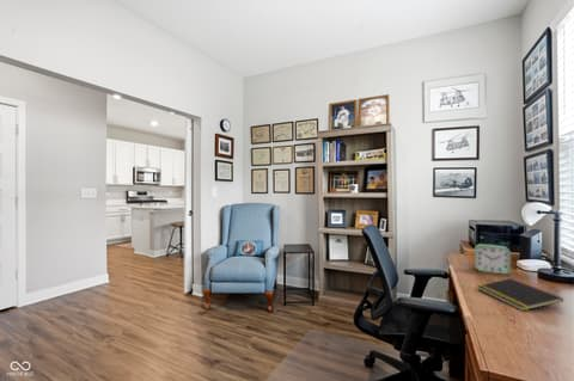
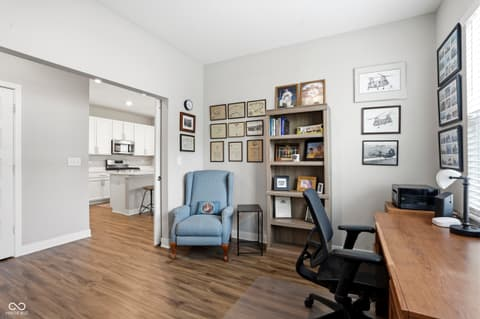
- notepad [476,277,564,312]
- alarm clock [474,242,512,276]
